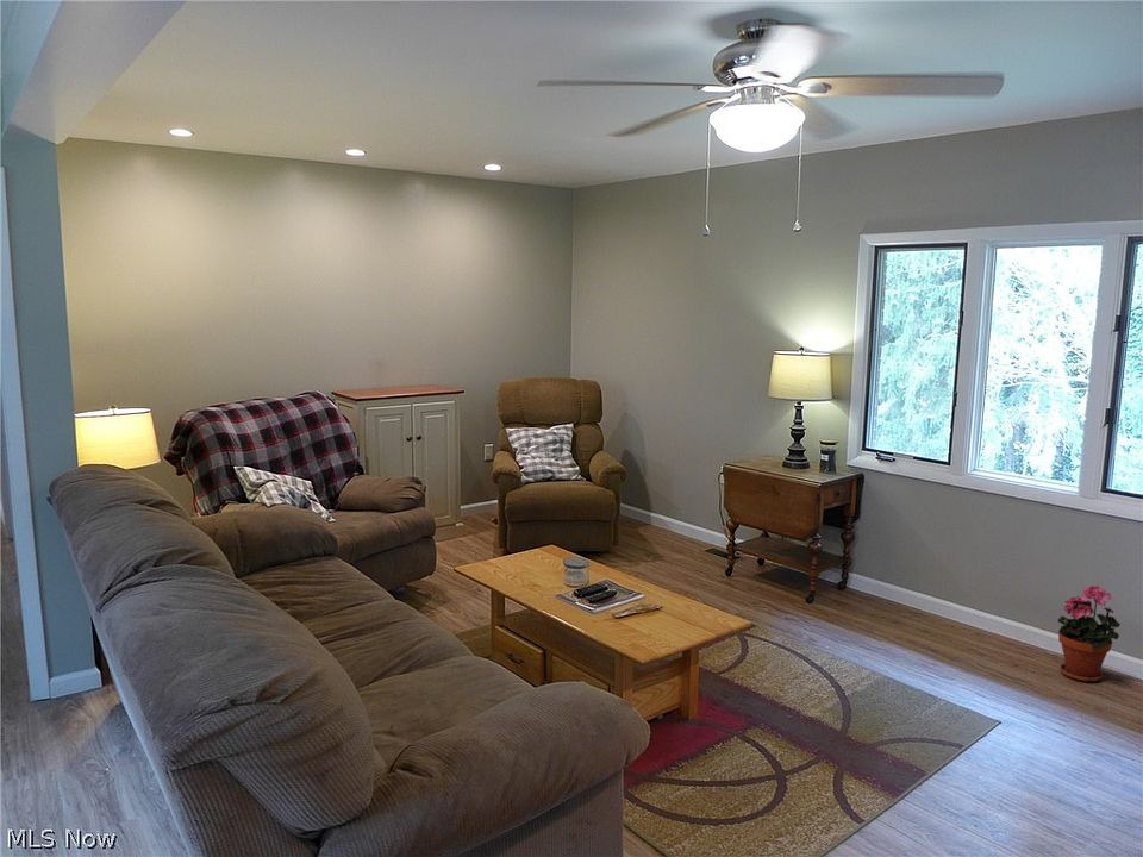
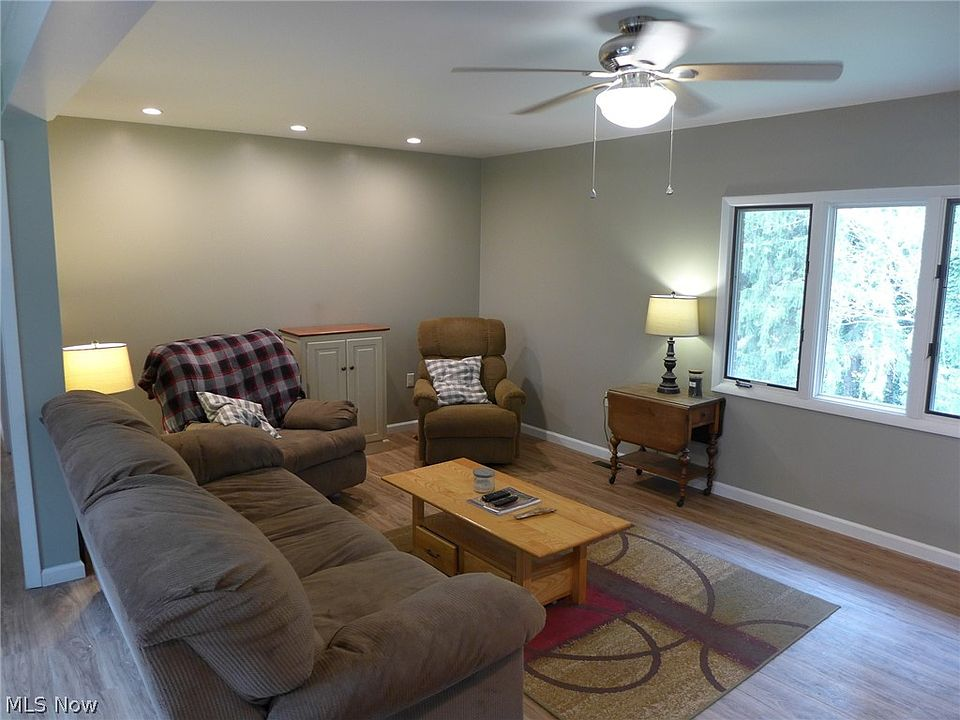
- potted plant [1057,584,1122,683]
